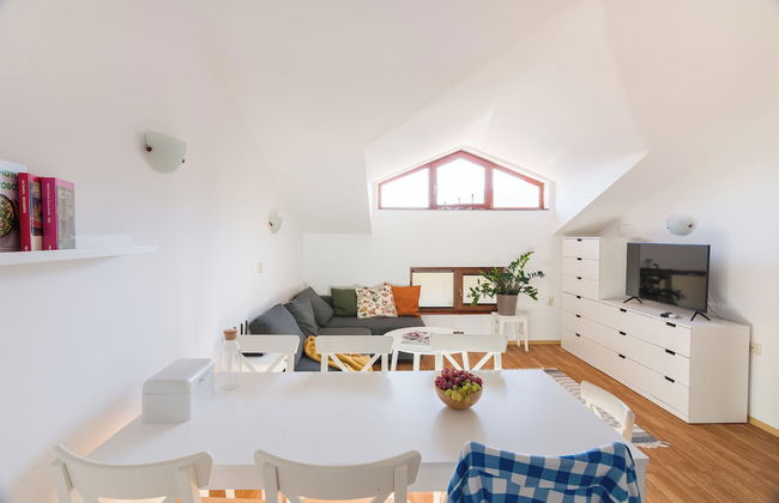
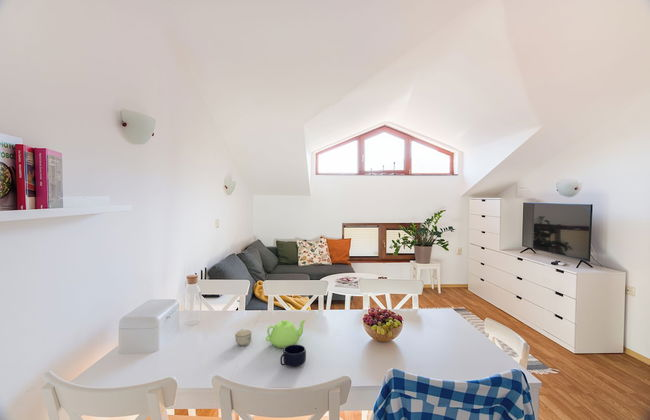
+ cup [234,328,252,347]
+ teapot [265,318,307,349]
+ mug [279,344,307,368]
